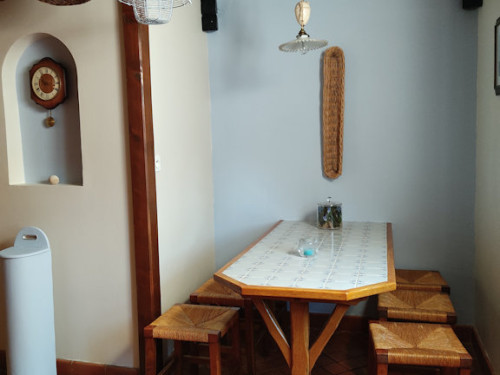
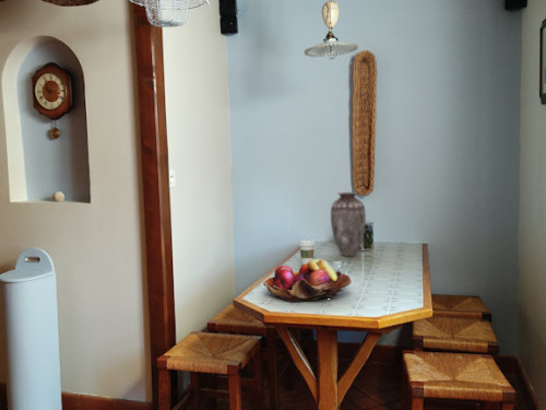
+ coffee cup [297,239,317,265]
+ fruit basket [262,258,353,303]
+ vase [330,191,367,257]
